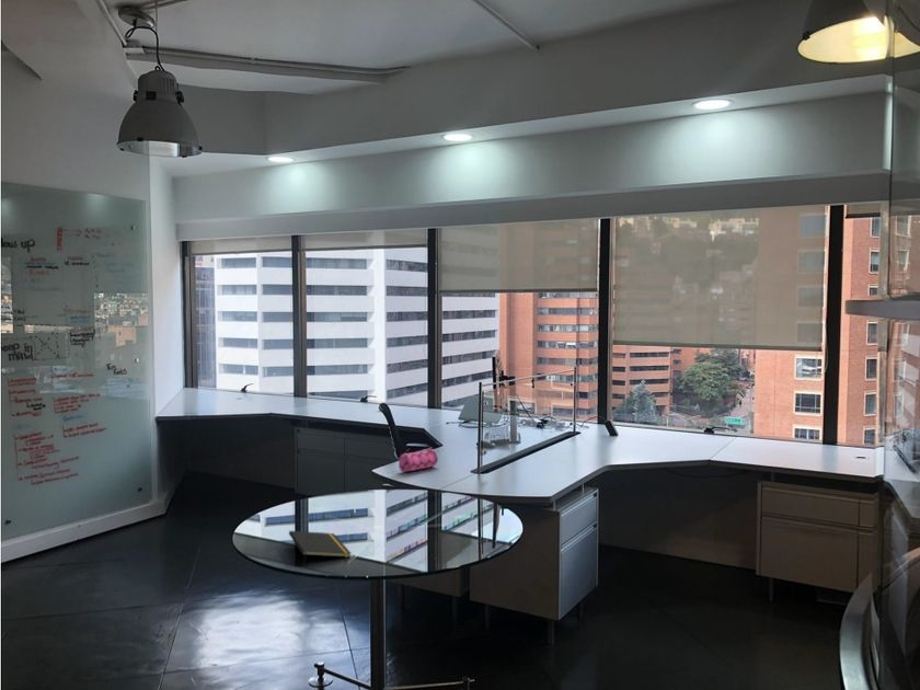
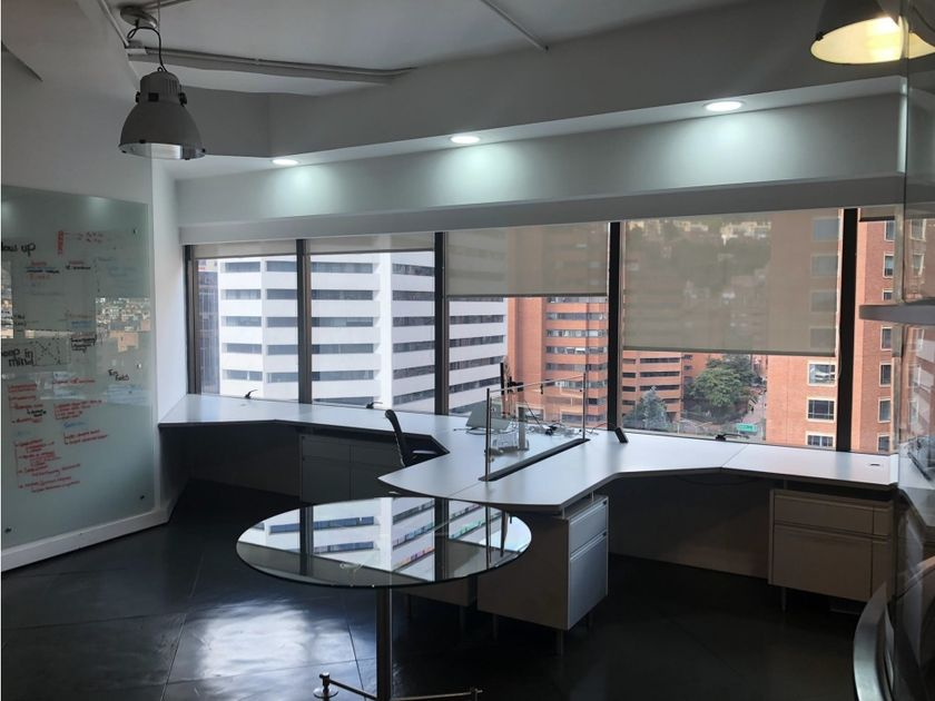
- pencil case [398,447,439,473]
- notepad [288,530,353,566]
